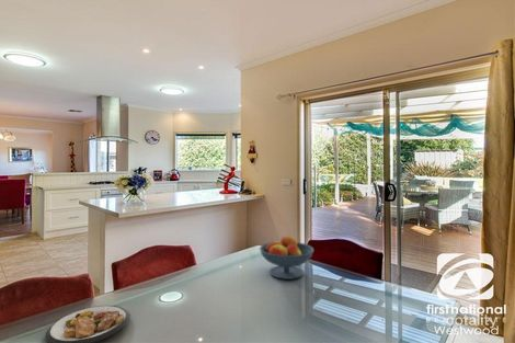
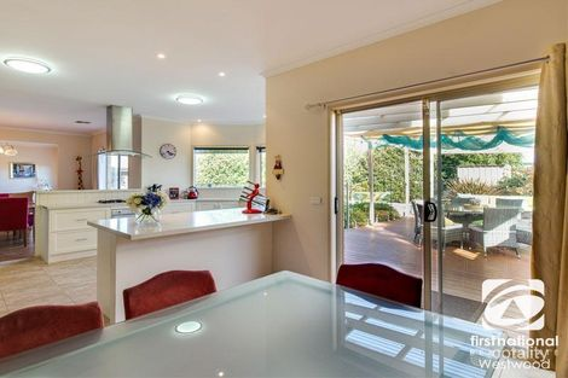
- plate [44,305,131,343]
- fruit bowl [259,236,314,281]
